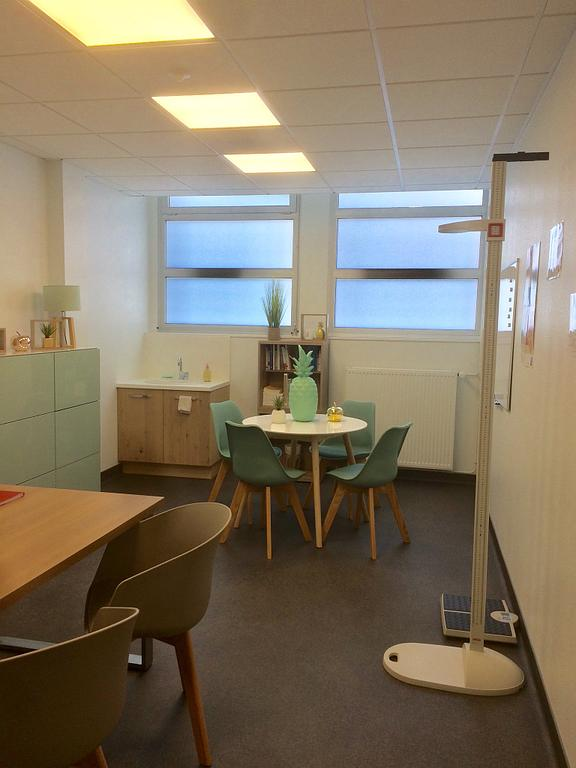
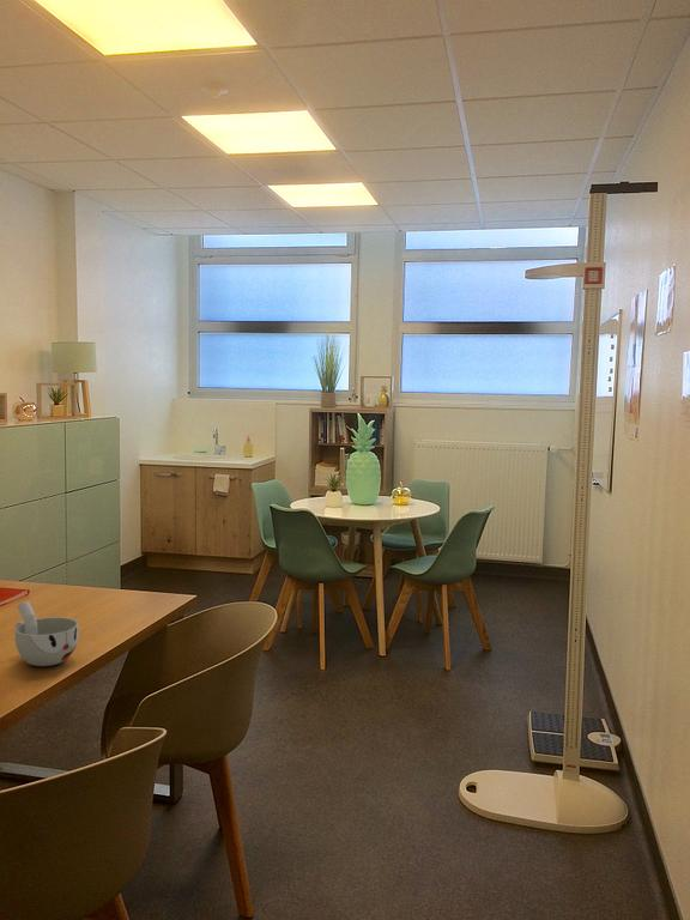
+ cup [14,600,80,667]
